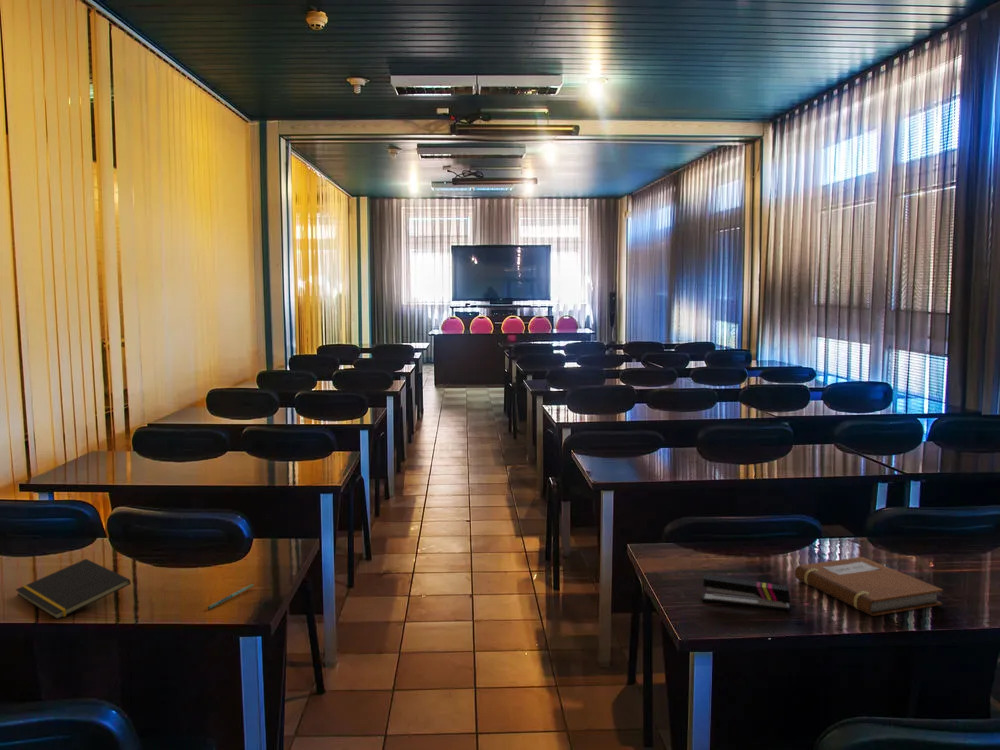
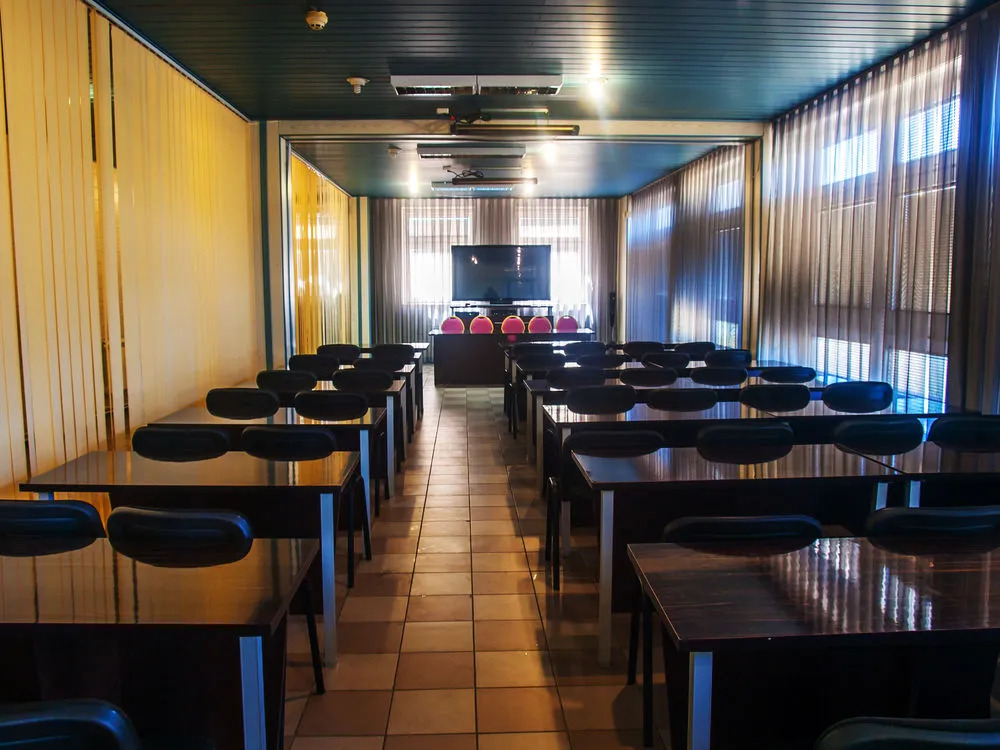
- pen [207,583,255,610]
- stapler [701,574,791,611]
- notepad [15,558,132,620]
- notebook [794,556,944,617]
